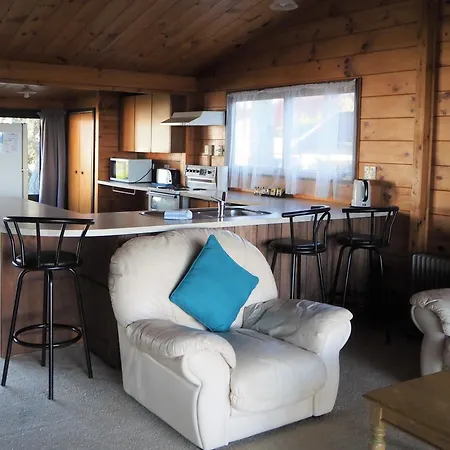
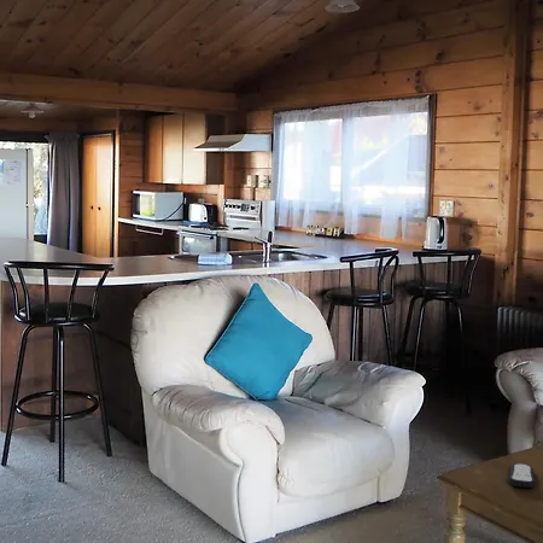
+ remote control [508,462,537,489]
